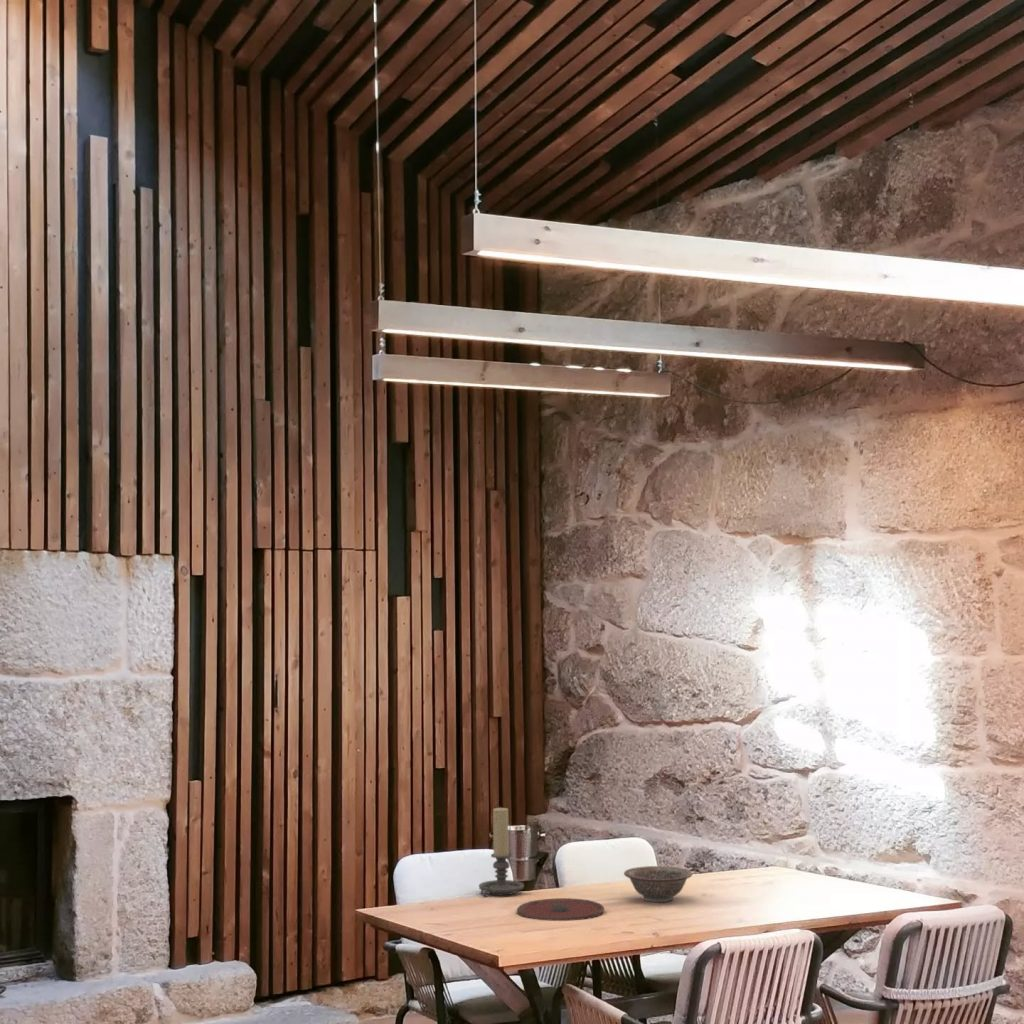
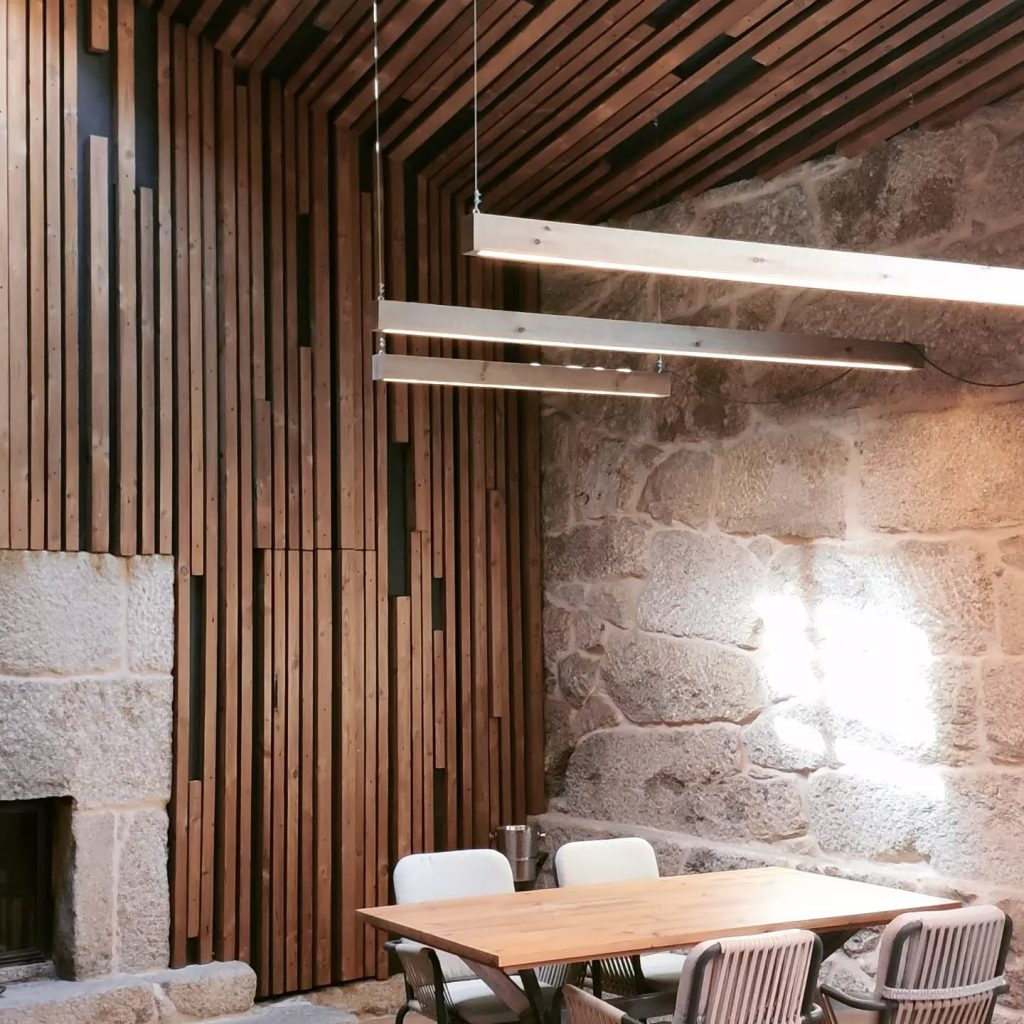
- plate [516,897,605,922]
- candle holder [478,806,525,898]
- decorative bowl [623,865,693,903]
